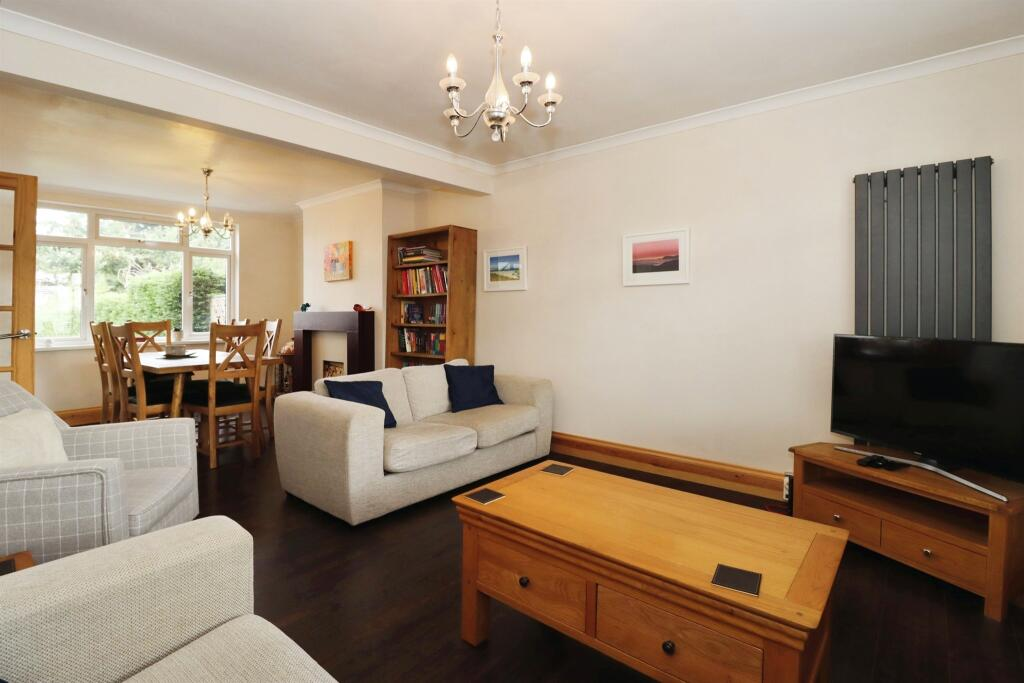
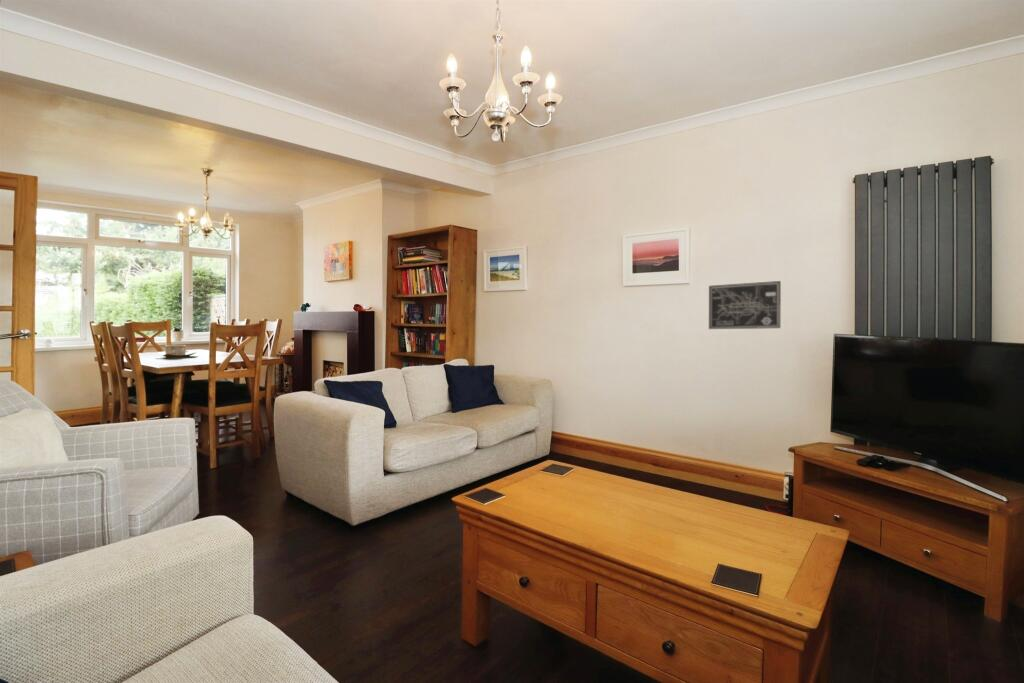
+ wall art [708,280,782,330]
